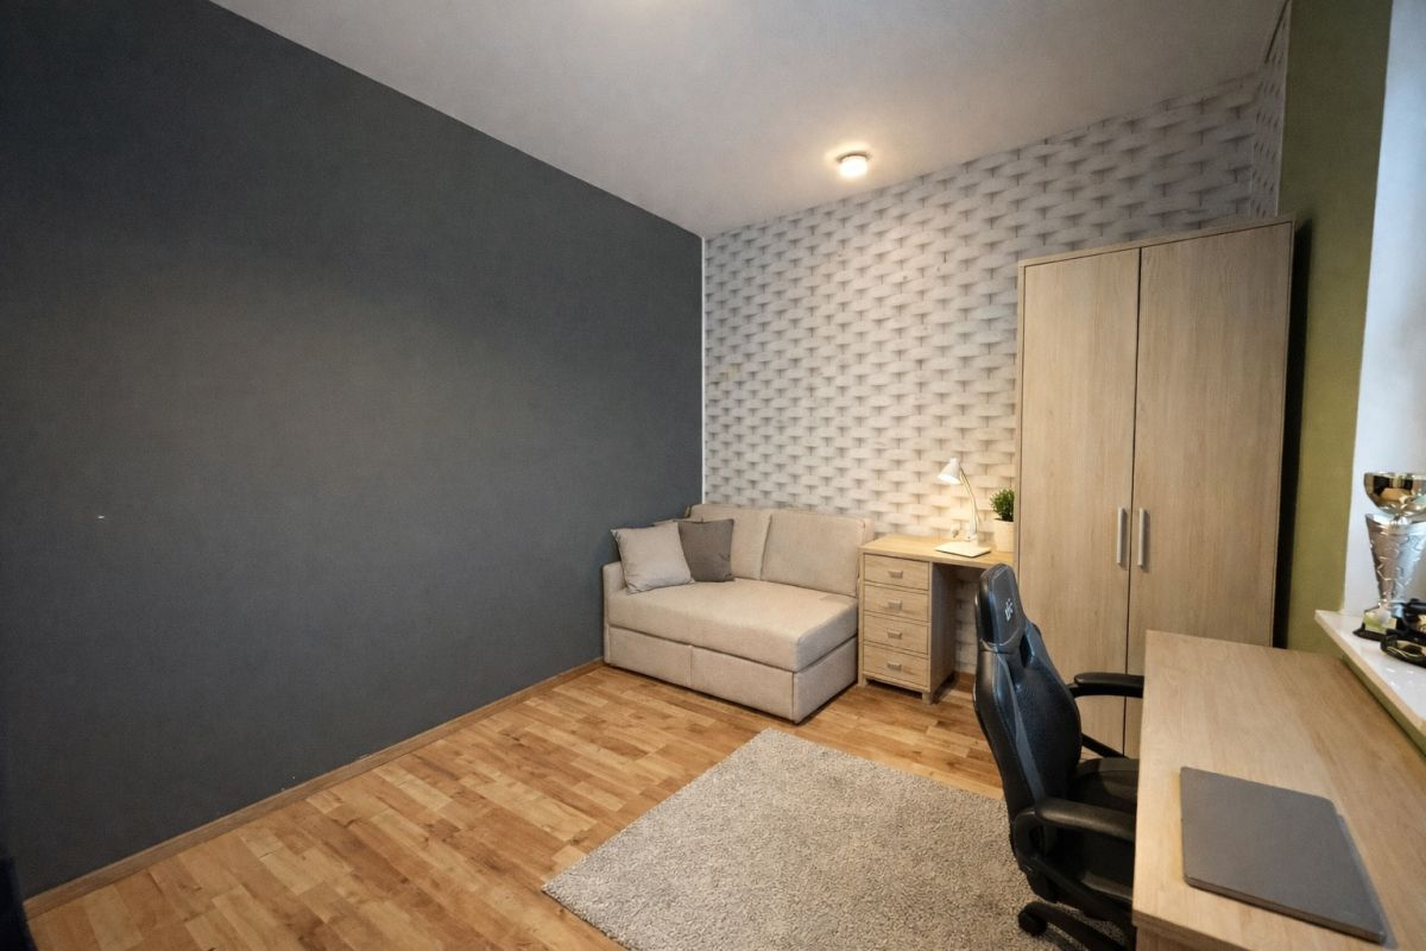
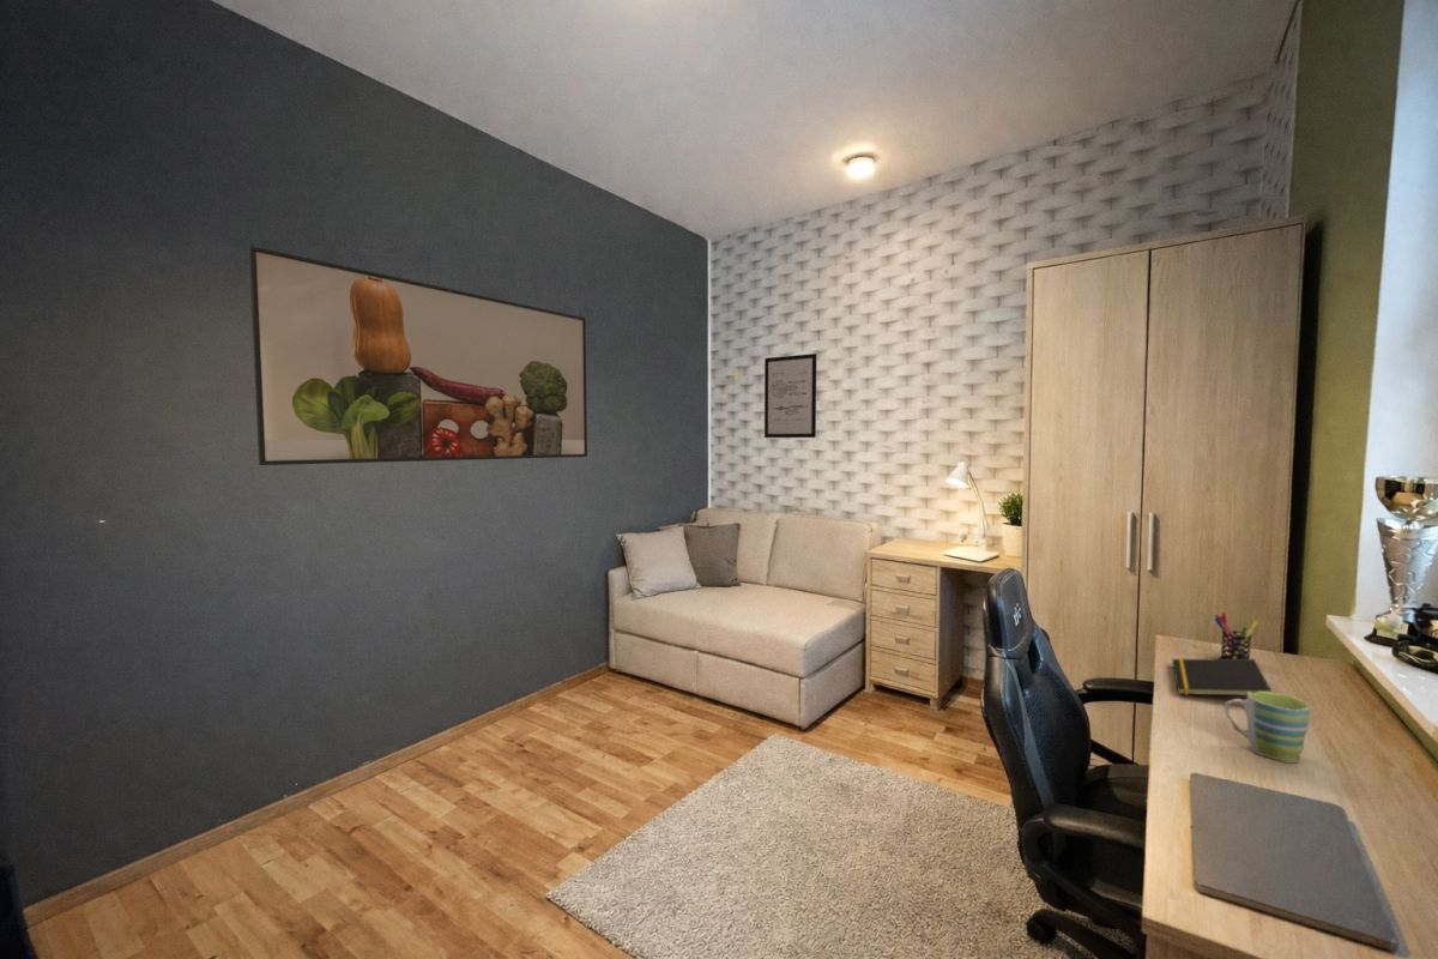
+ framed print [248,245,588,466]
+ notepad [1171,657,1273,698]
+ mug [1223,690,1312,765]
+ wall art [763,352,817,439]
+ pen holder [1213,611,1259,659]
